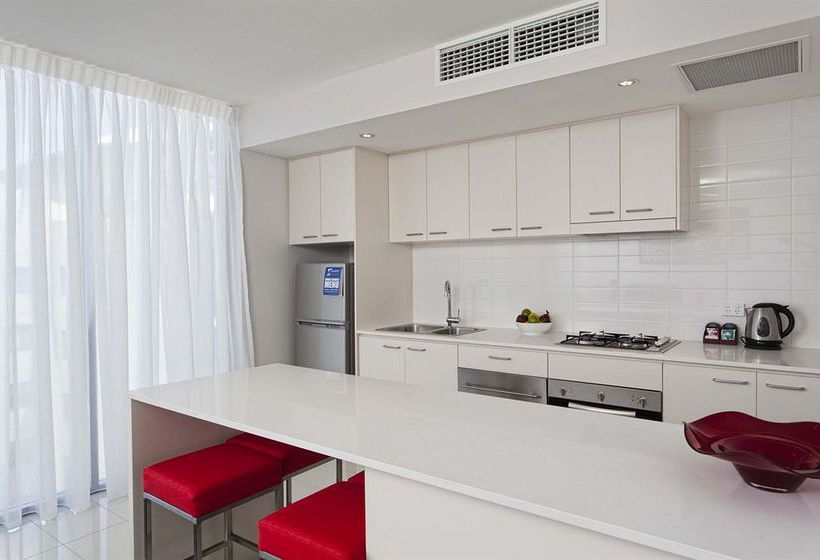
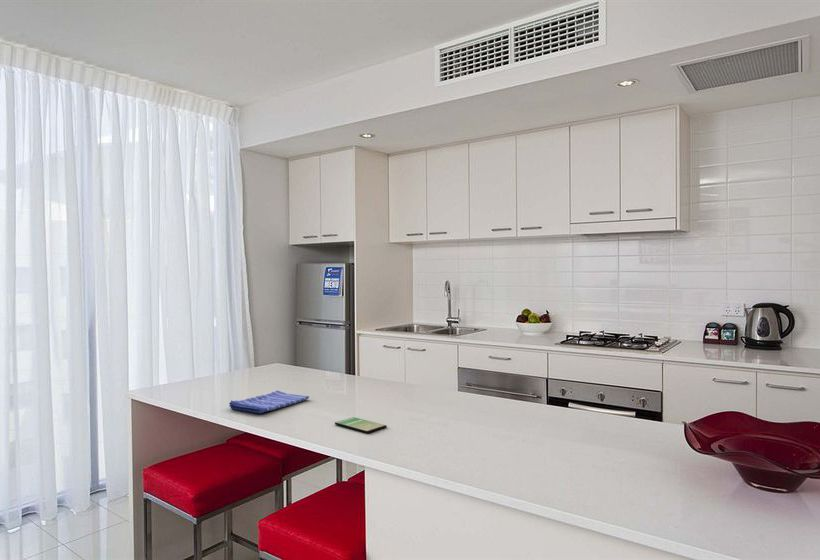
+ smartphone [334,416,388,434]
+ dish towel [228,389,310,414]
